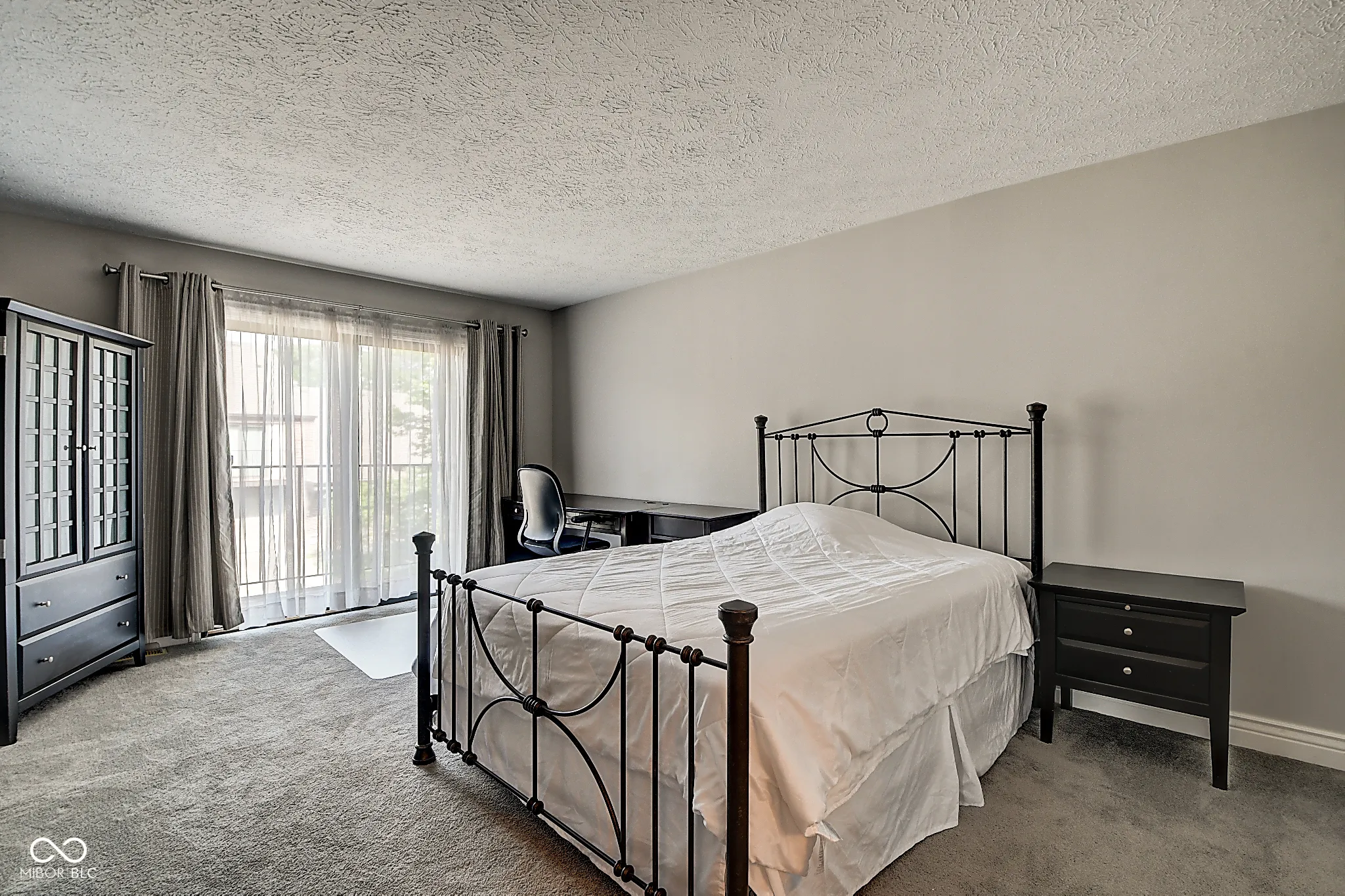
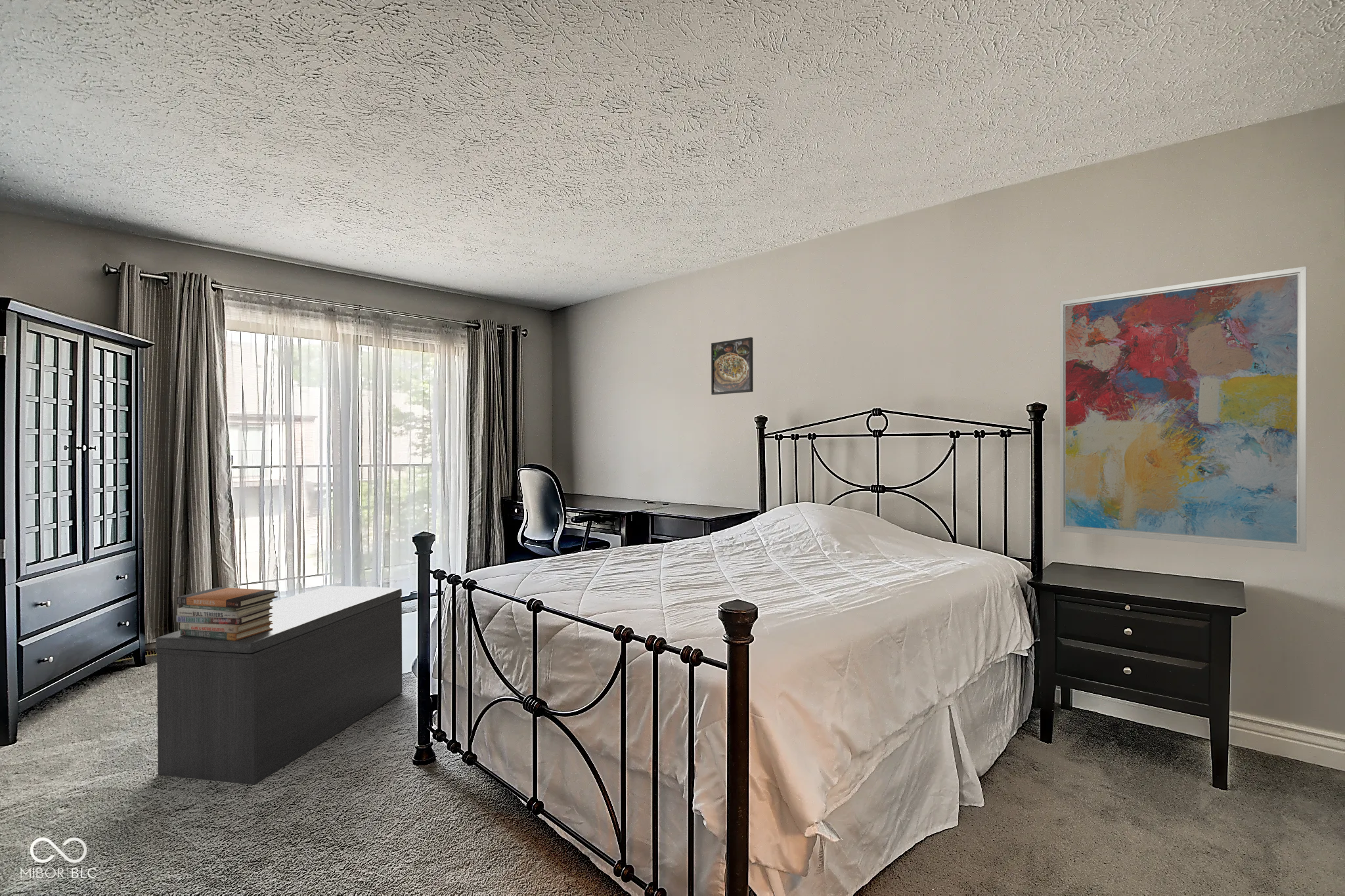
+ bench [154,586,403,786]
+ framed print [711,337,754,395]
+ book stack [176,587,278,641]
+ wall art [1059,266,1308,552]
